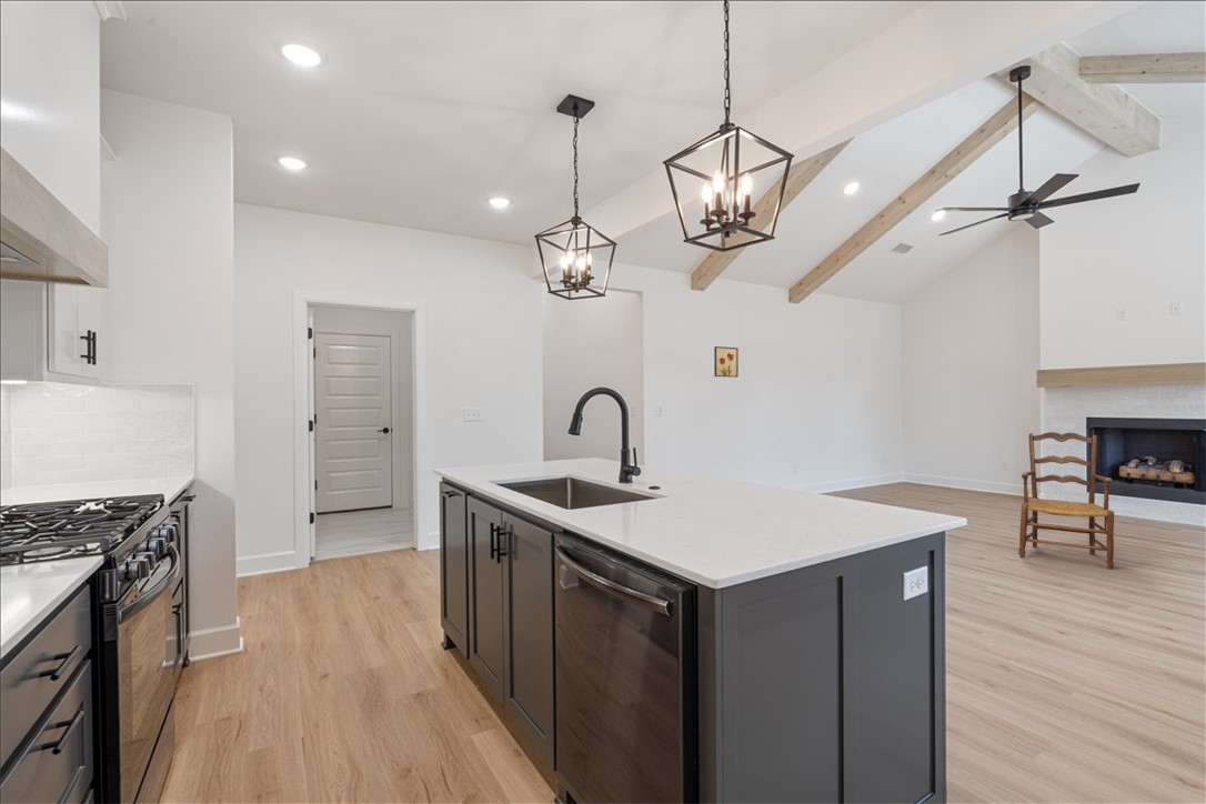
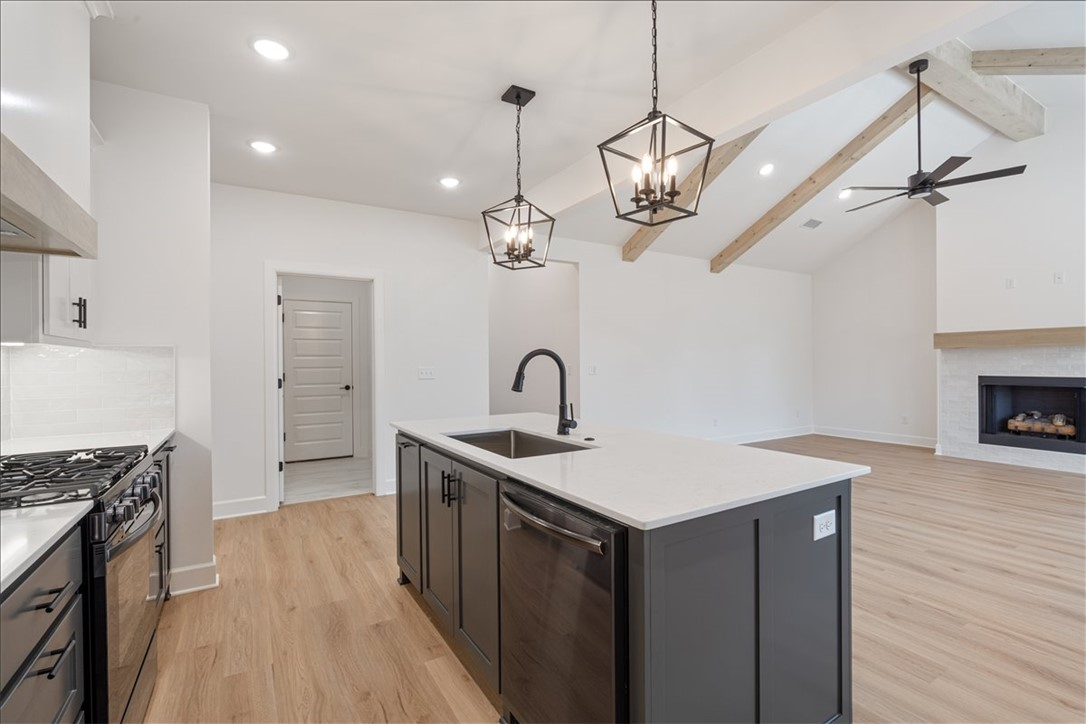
- wall art [713,345,740,379]
- armchair [1017,431,1115,570]
